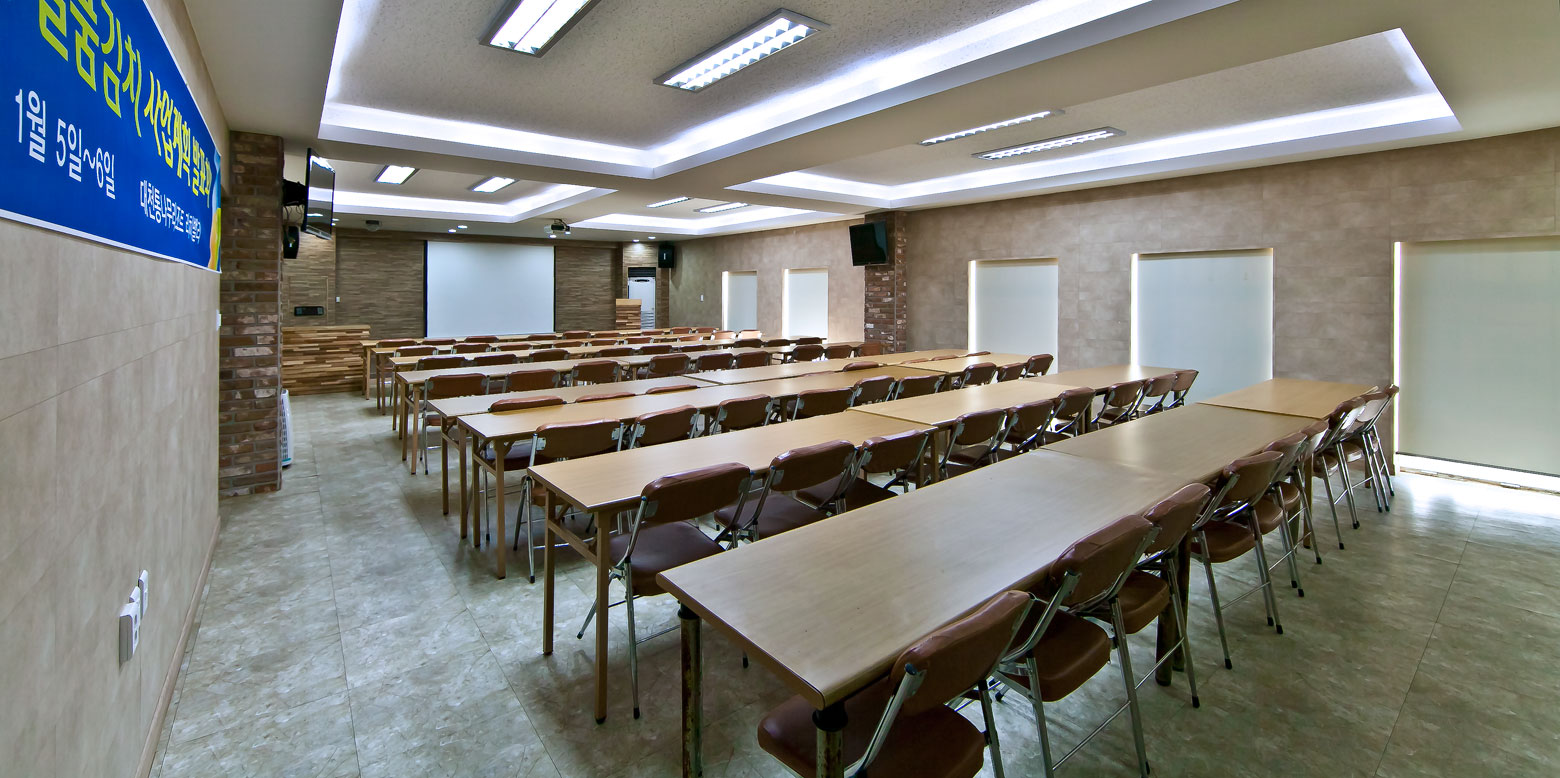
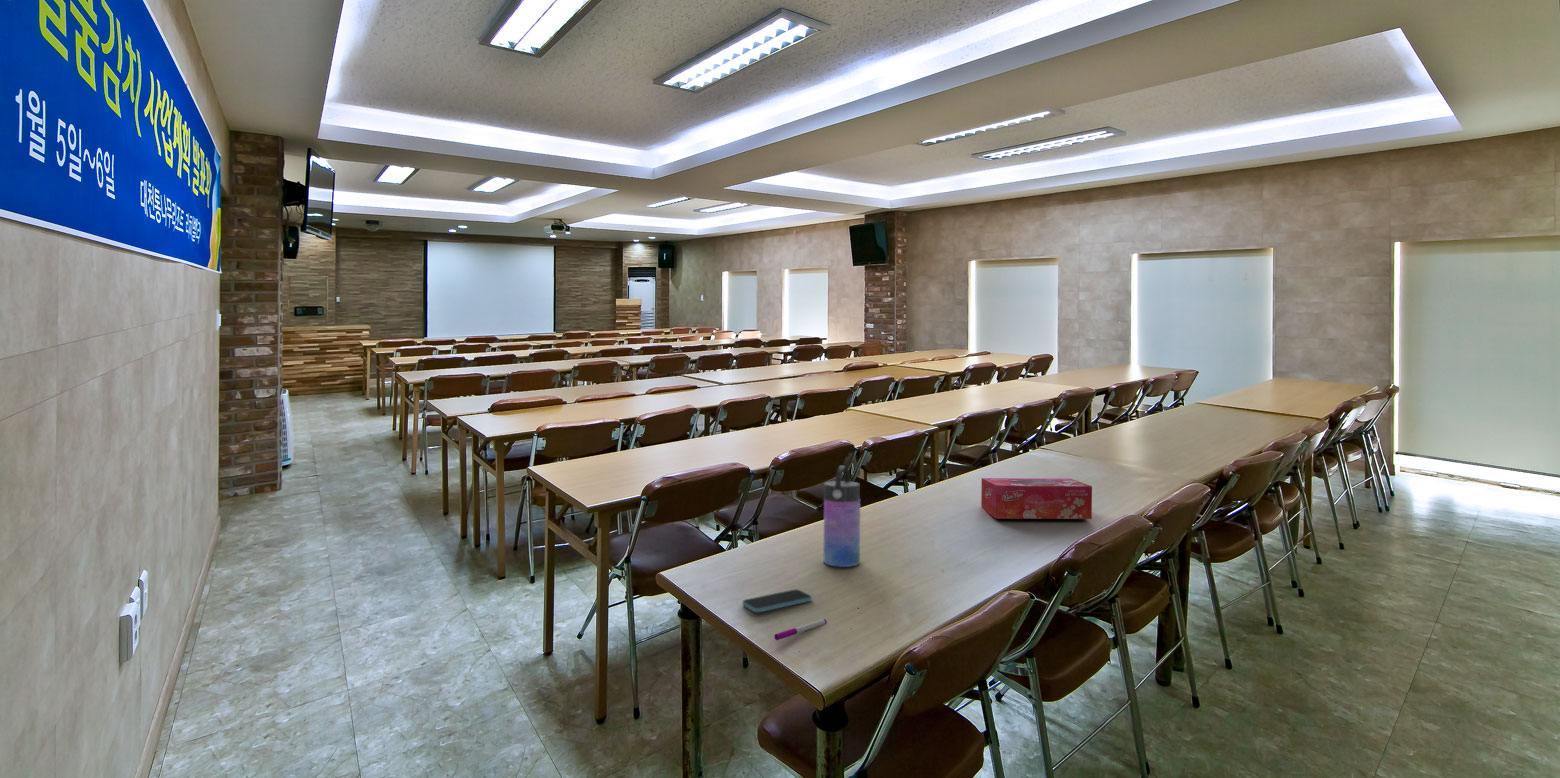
+ tissue box [980,477,1093,520]
+ pen [773,618,828,641]
+ water bottle [823,465,861,568]
+ smartphone [741,588,813,613]
